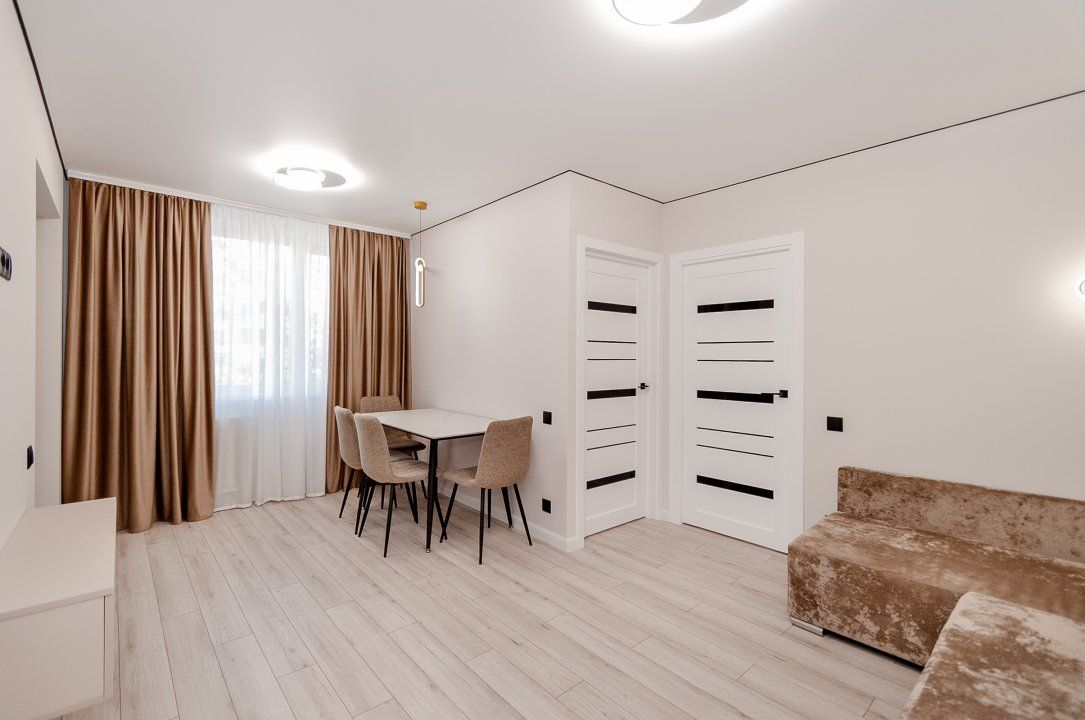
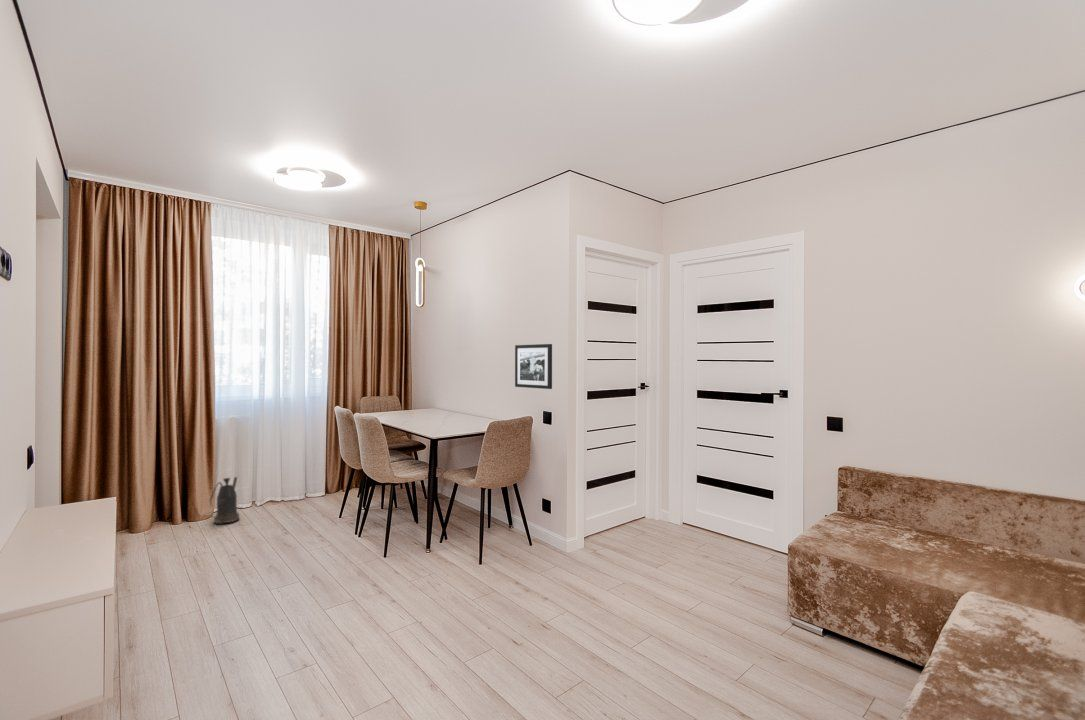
+ picture frame [514,343,553,390]
+ watering can [209,476,241,525]
